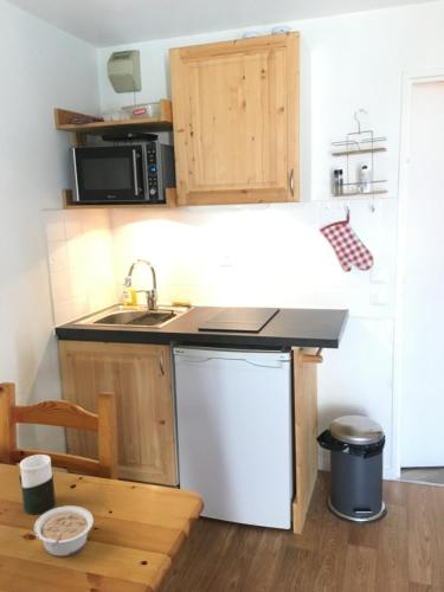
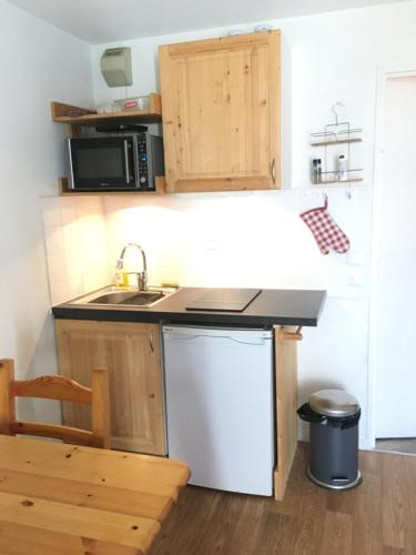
- legume [33,504,95,558]
- cup [18,453,57,515]
